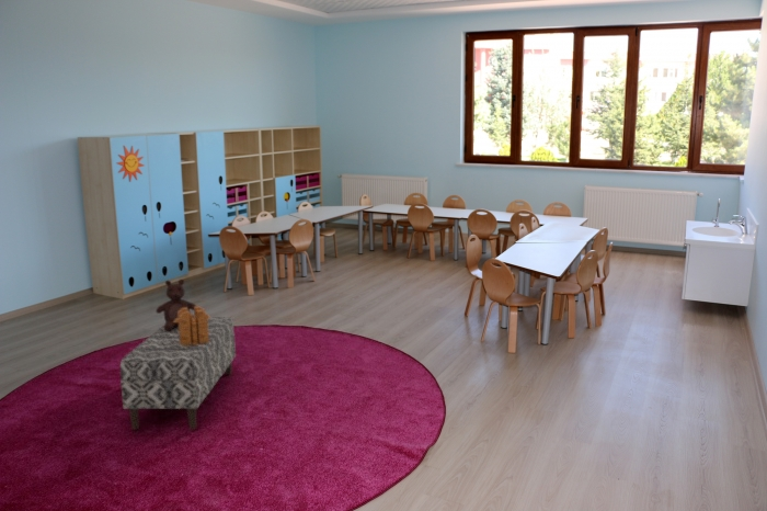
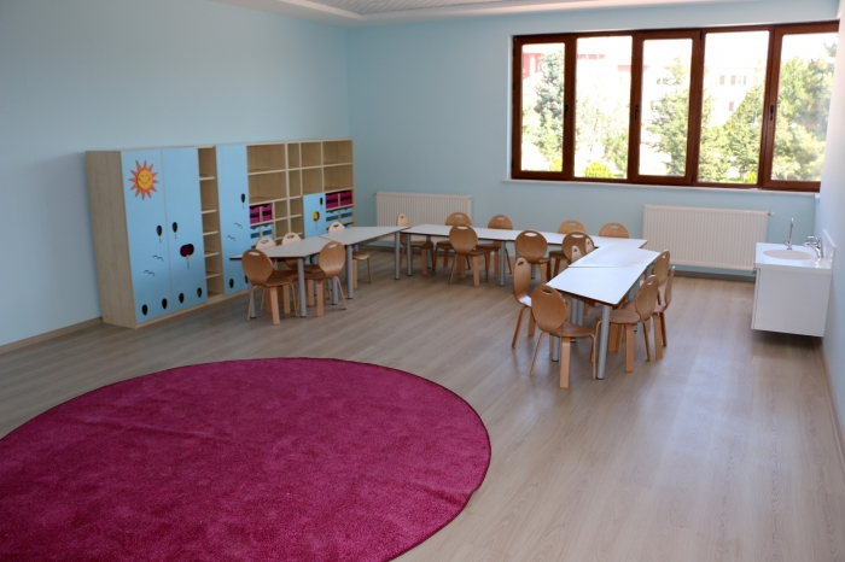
- bench [119,316,237,431]
- teddy bear [154,279,197,331]
- wooden block set [173,305,211,345]
